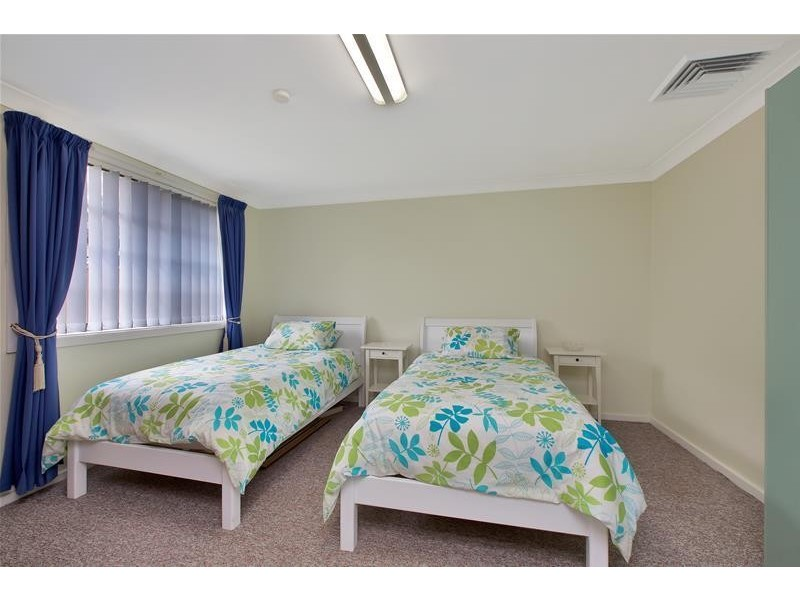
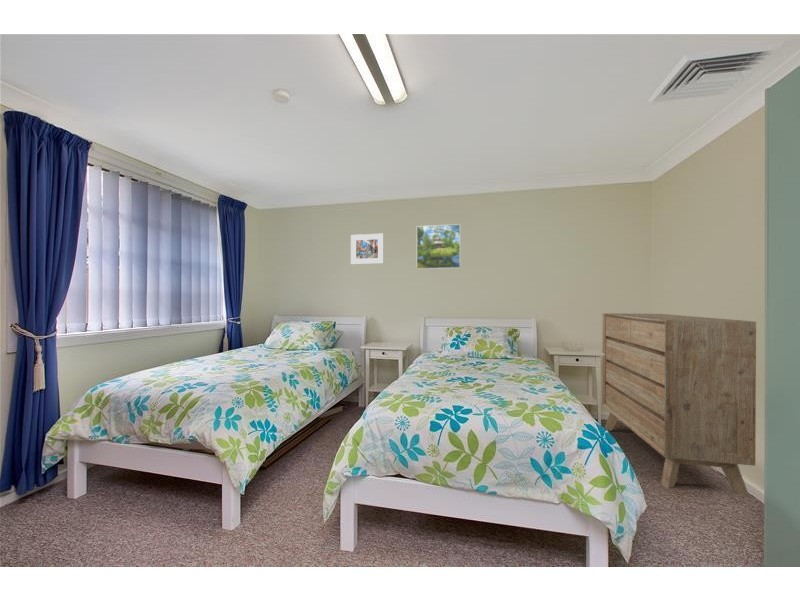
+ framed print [416,223,461,270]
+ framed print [350,233,385,265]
+ dresser [601,312,757,498]
